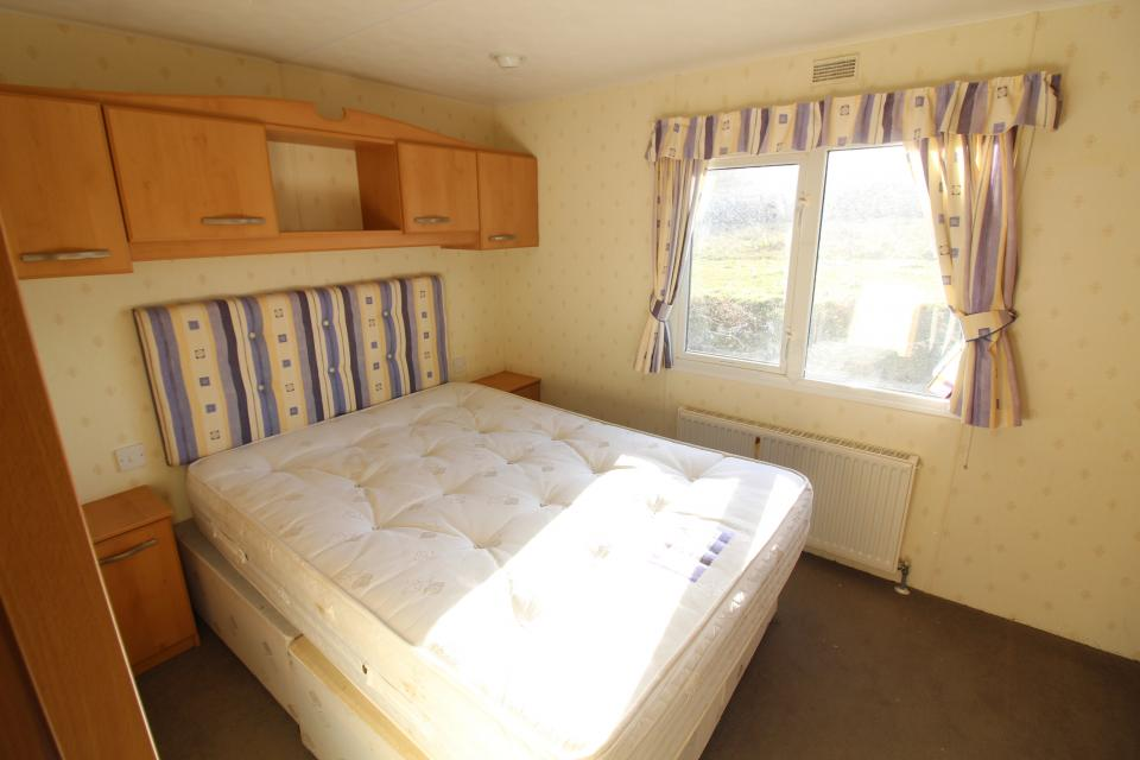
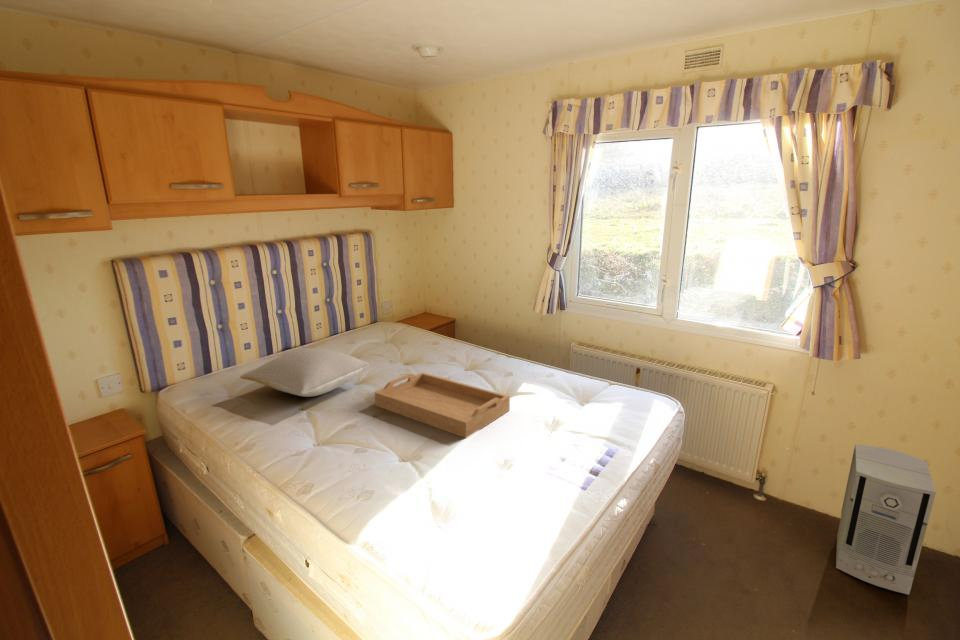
+ serving tray [373,371,511,439]
+ air purifier [835,443,937,596]
+ pillow [239,347,370,398]
